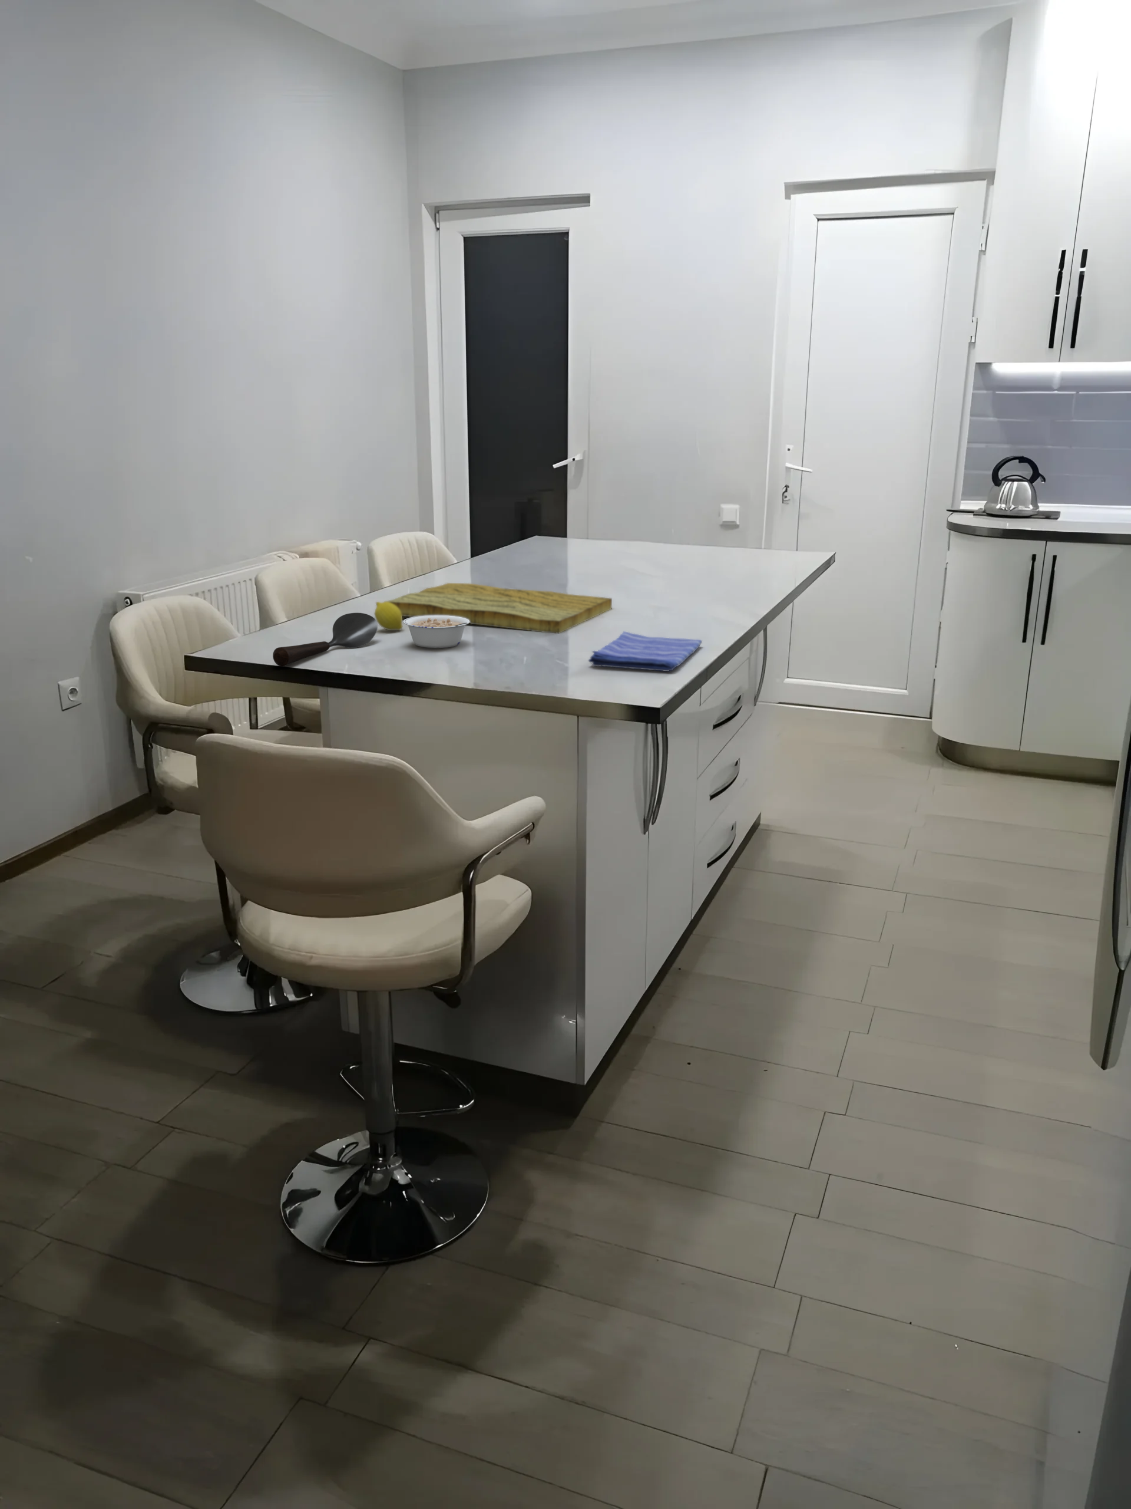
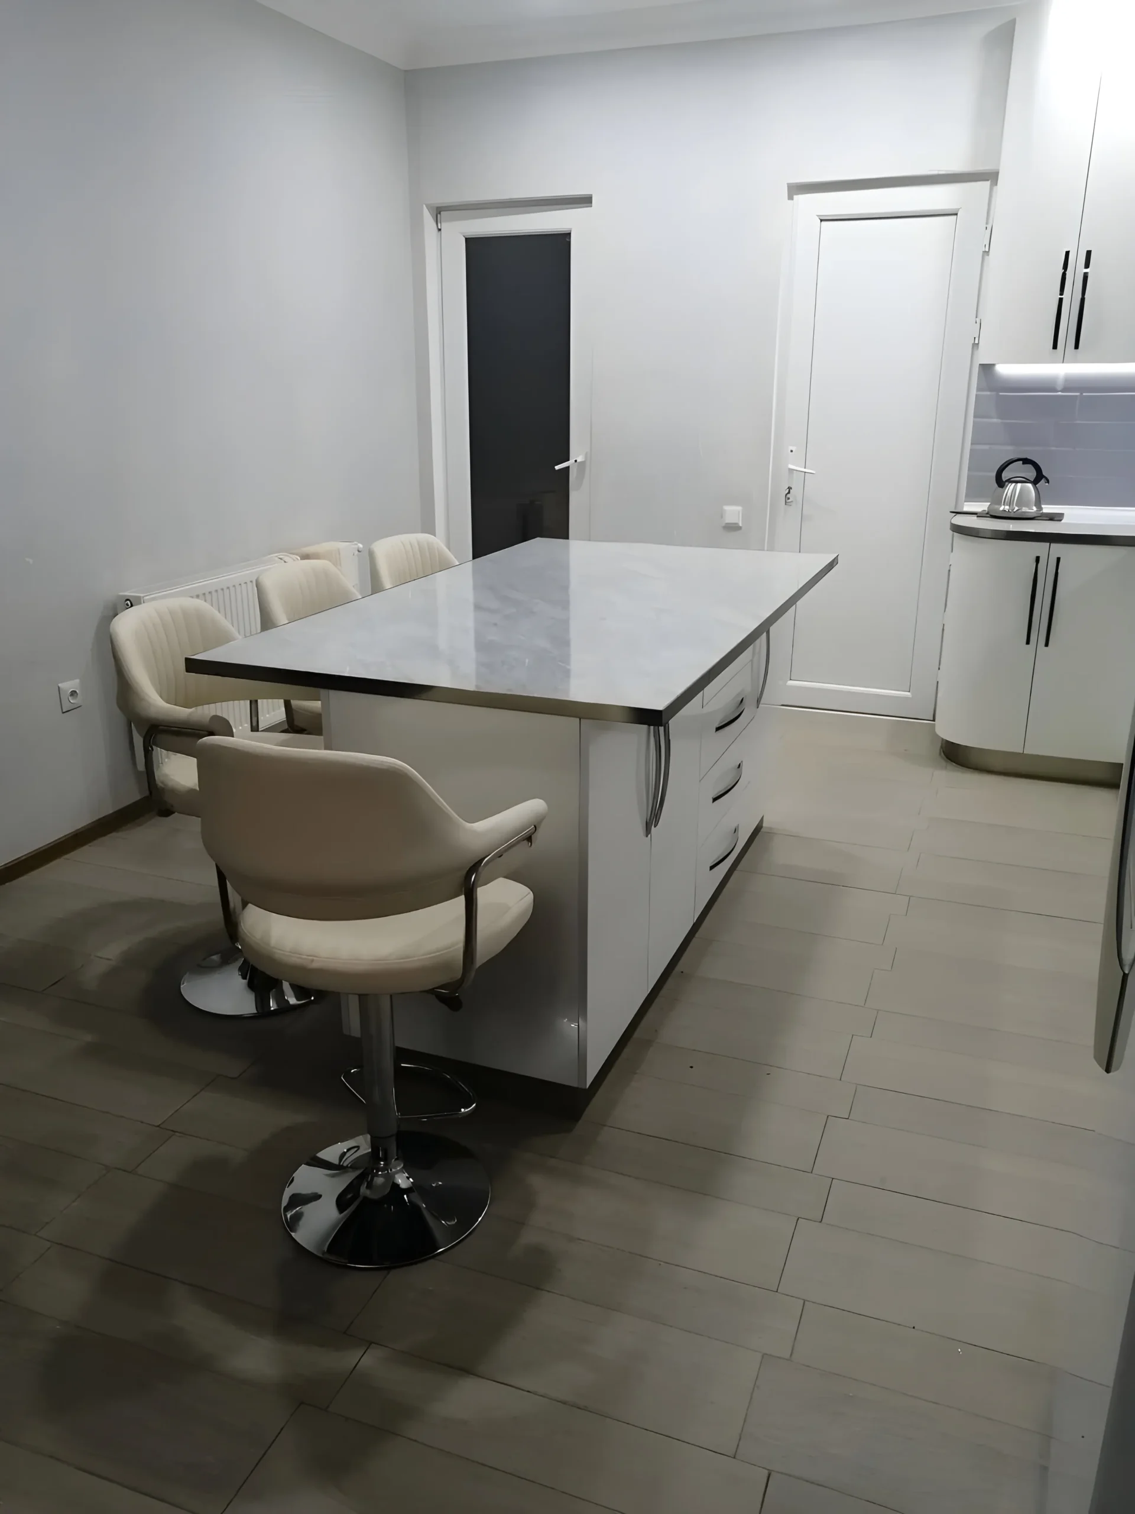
- cutting board [384,582,613,634]
- legume [403,615,469,649]
- dish towel [588,631,703,673]
- spoon [272,612,378,667]
- fruit [373,601,403,631]
